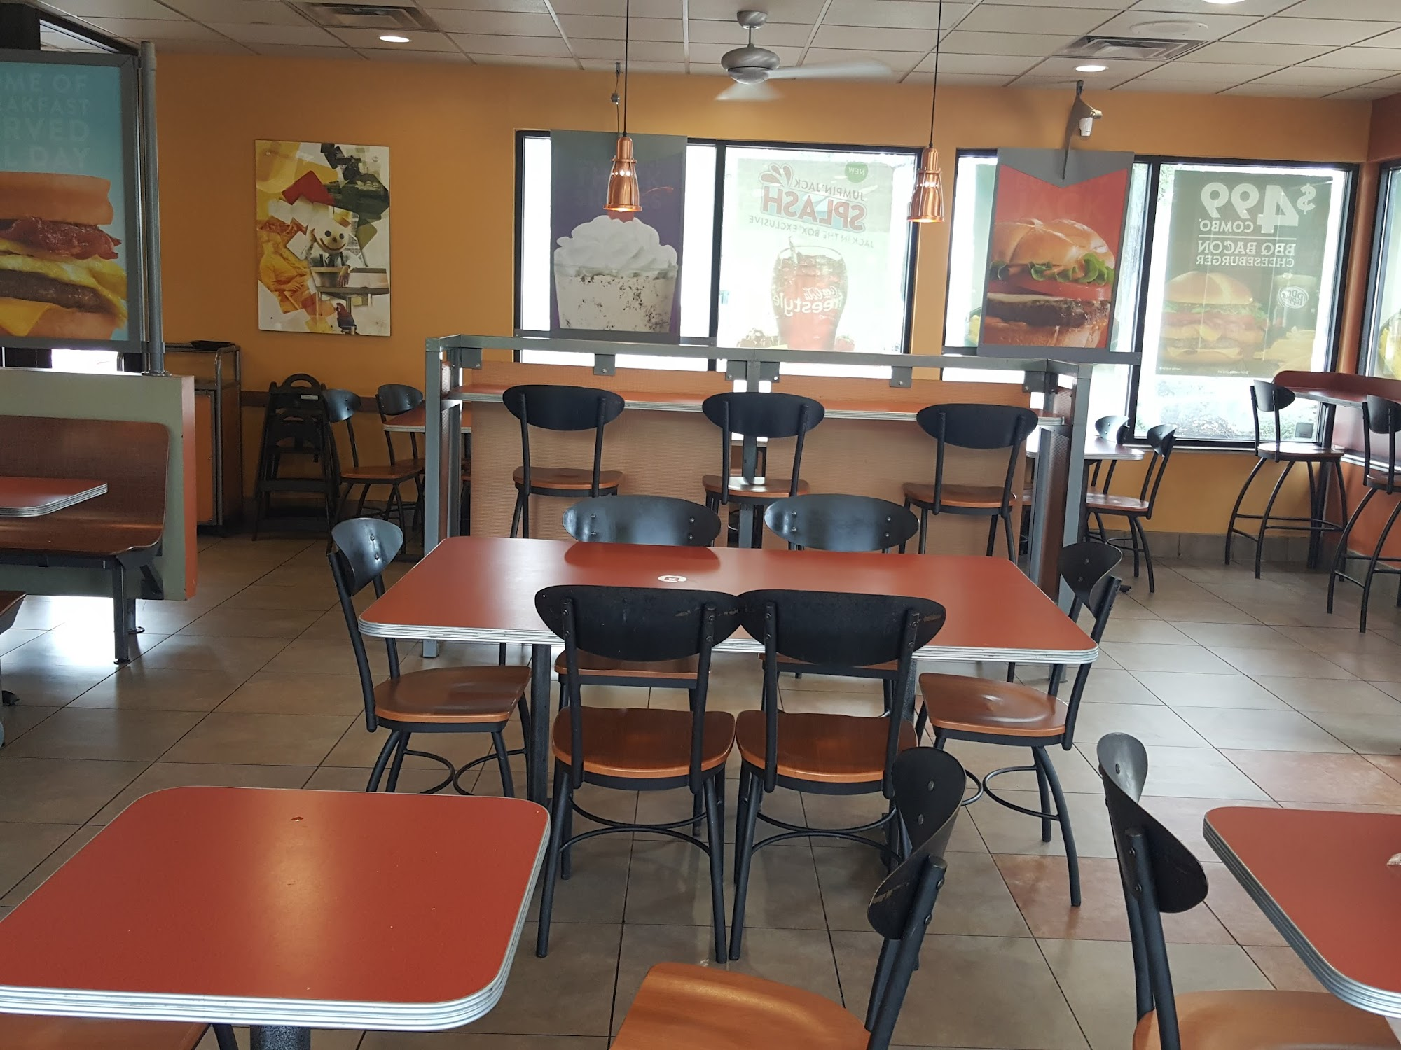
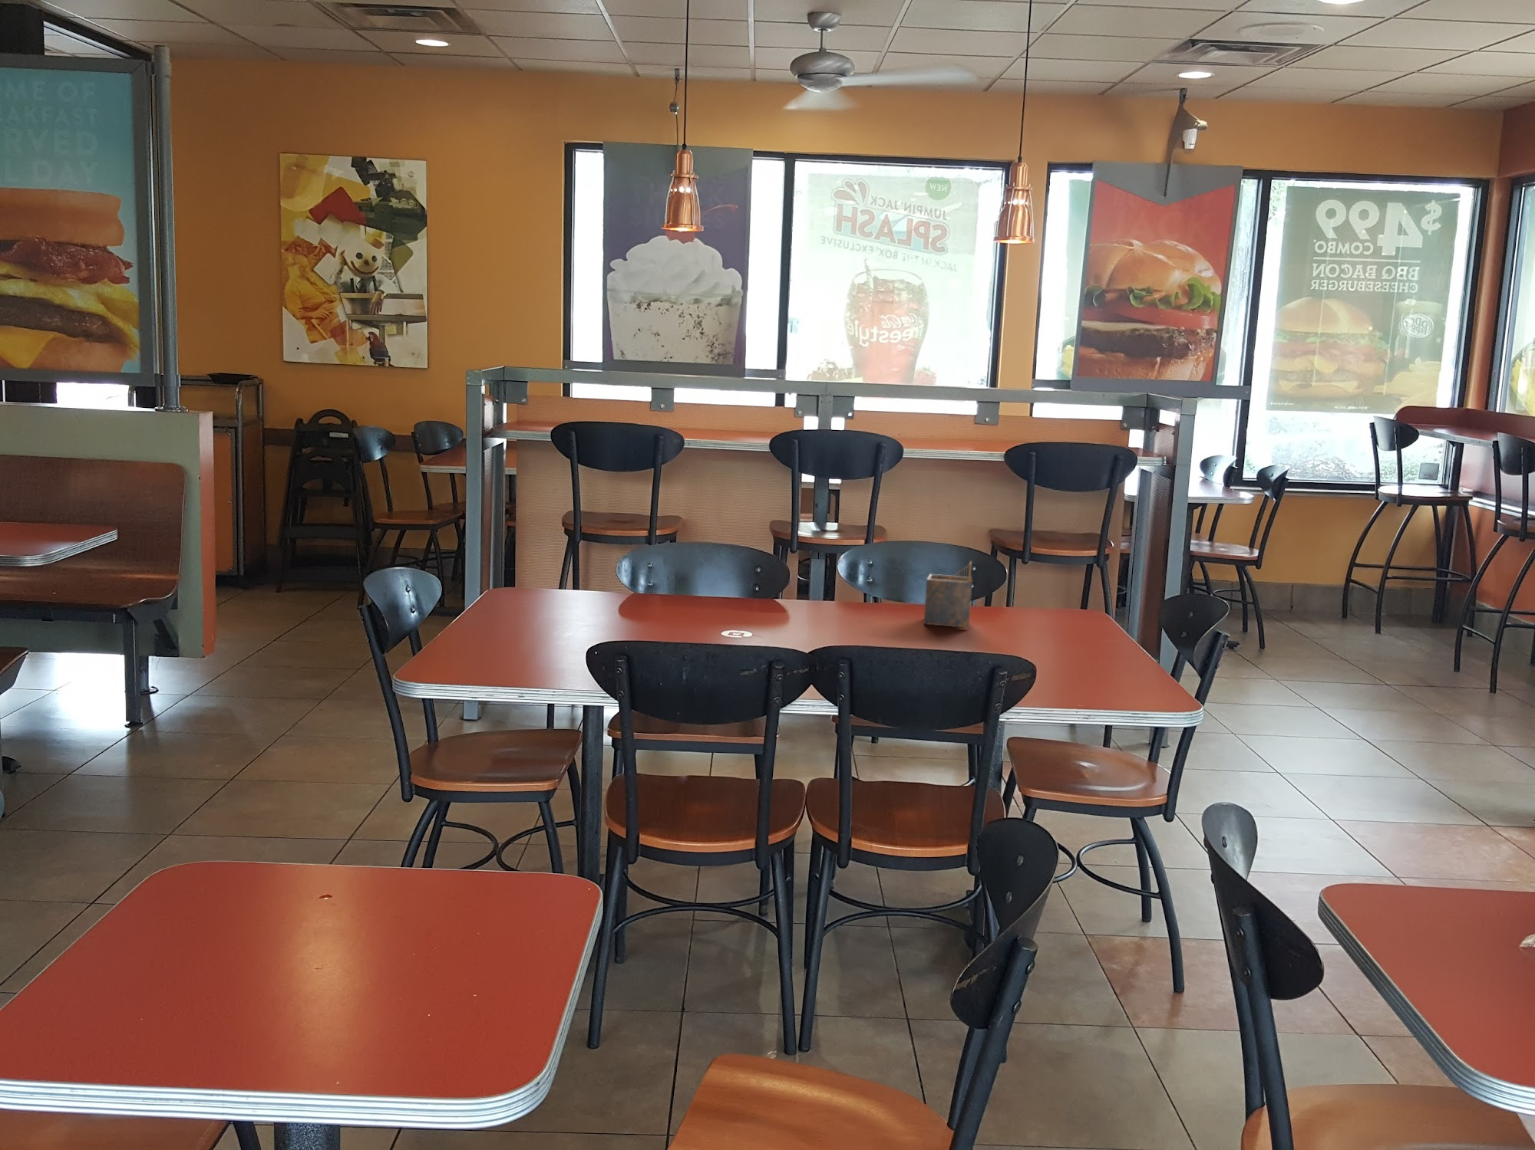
+ napkin holder [923,561,973,628]
